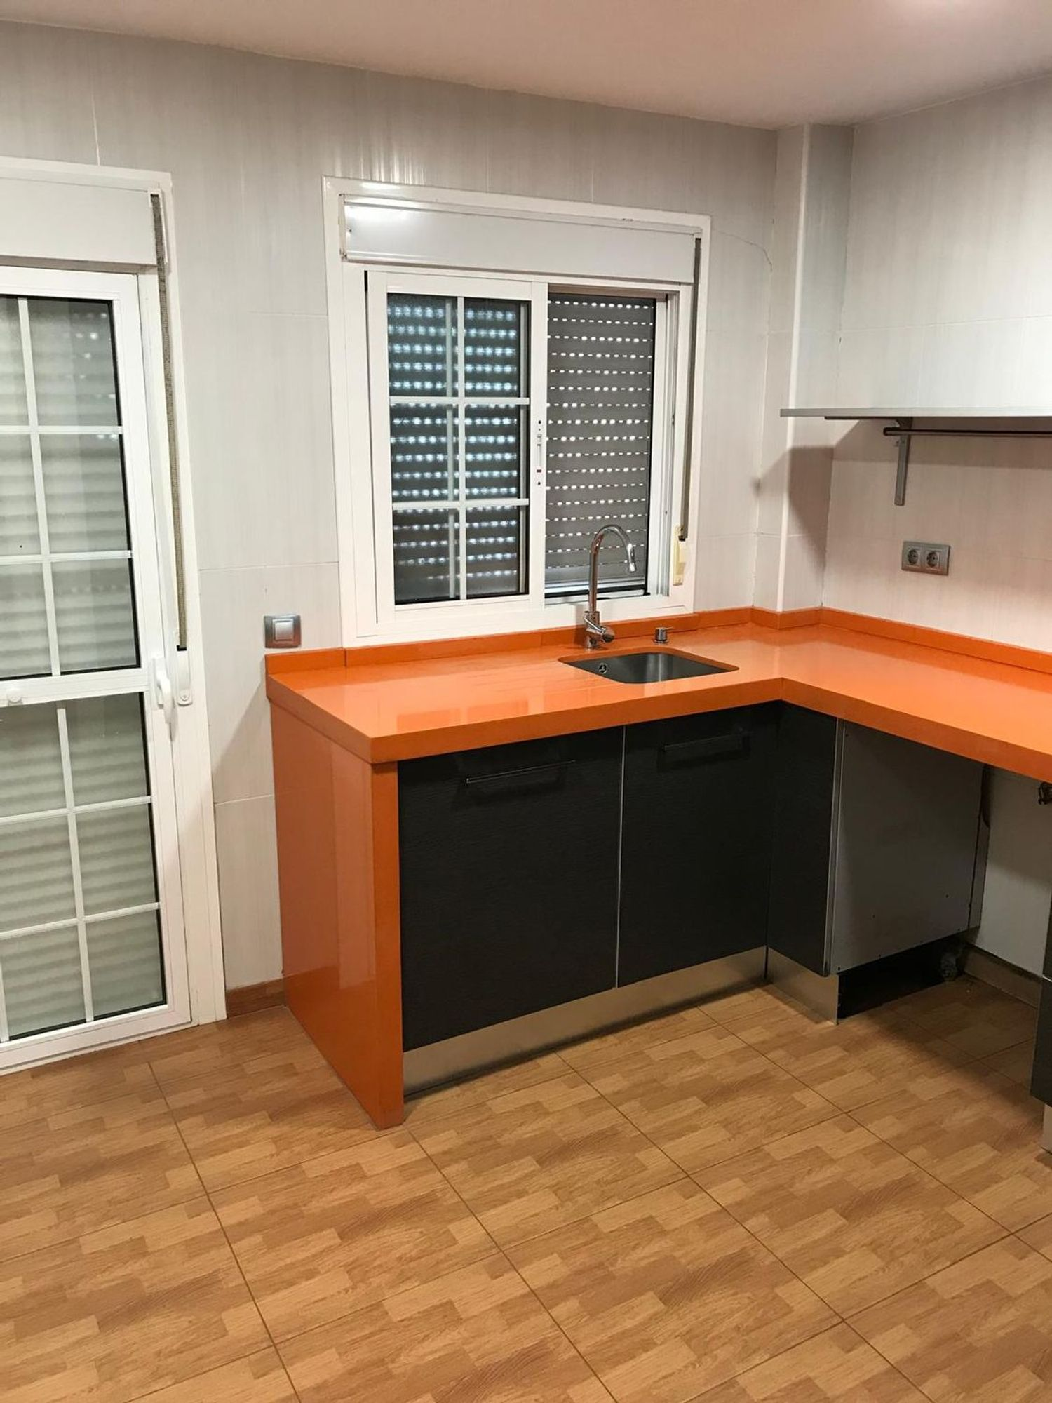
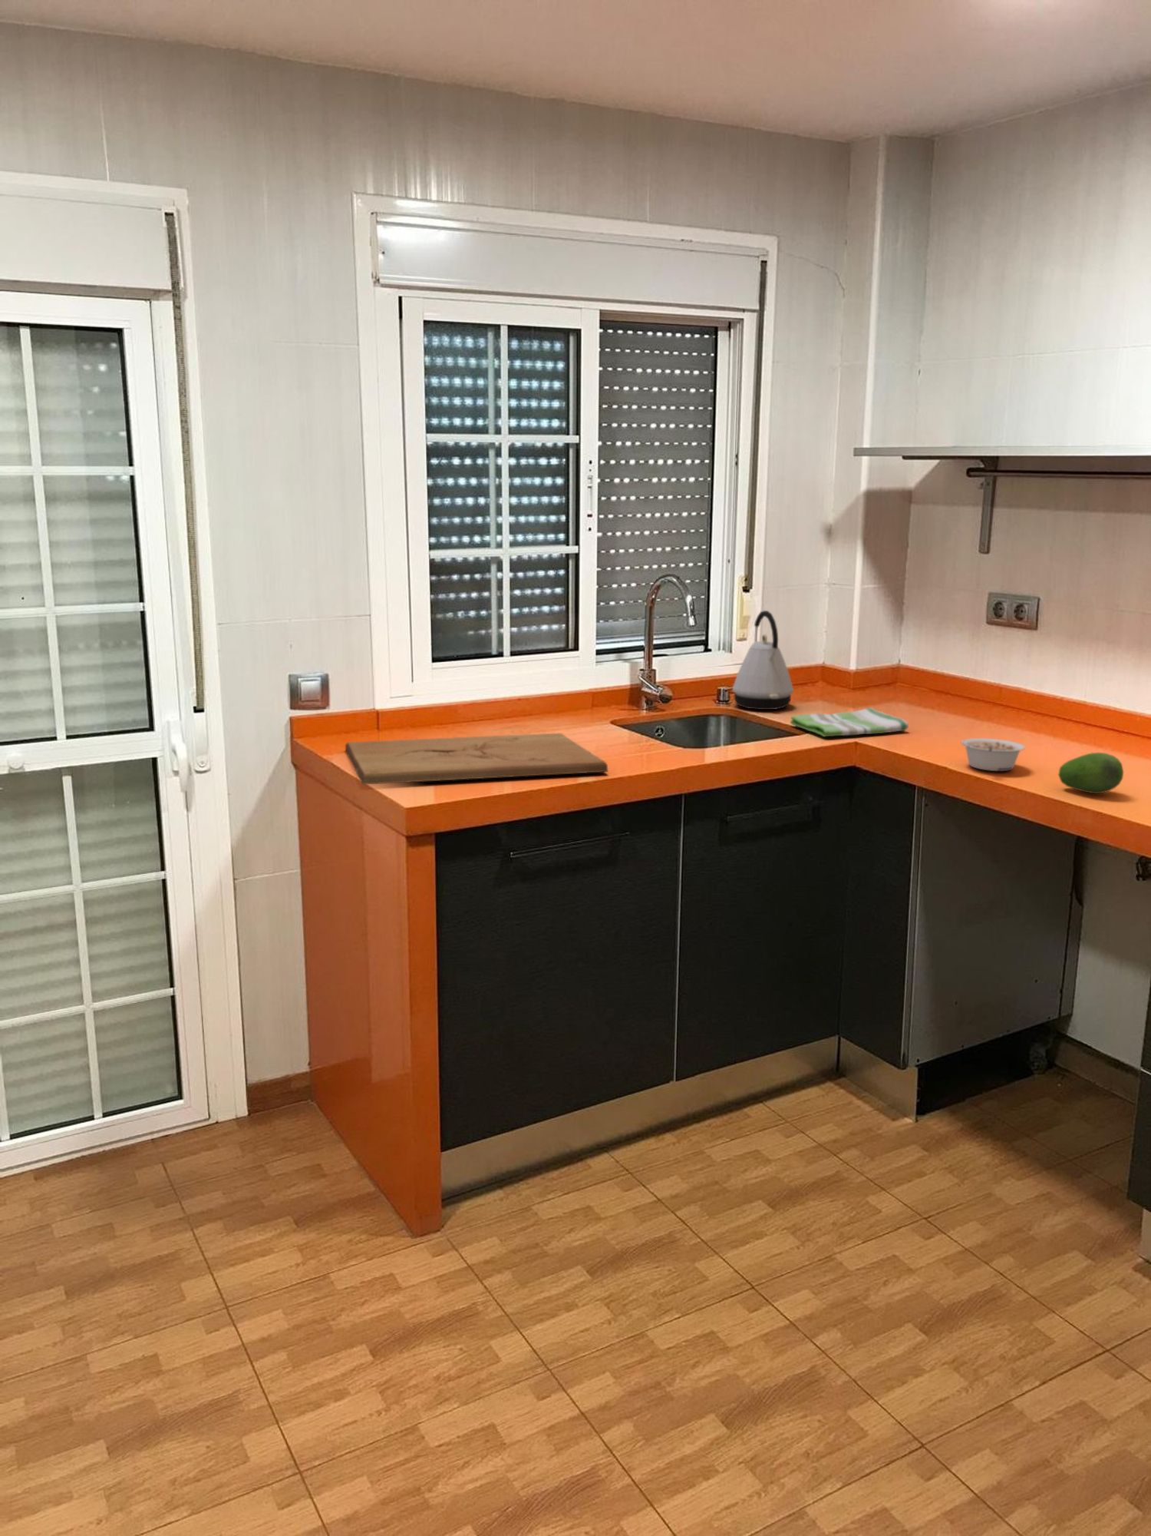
+ legume [961,738,1026,772]
+ cutting board [345,733,609,785]
+ kettle [731,610,794,710]
+ fruit [1058,752,1124,795]
+ dish towel [789,706,909,738]
